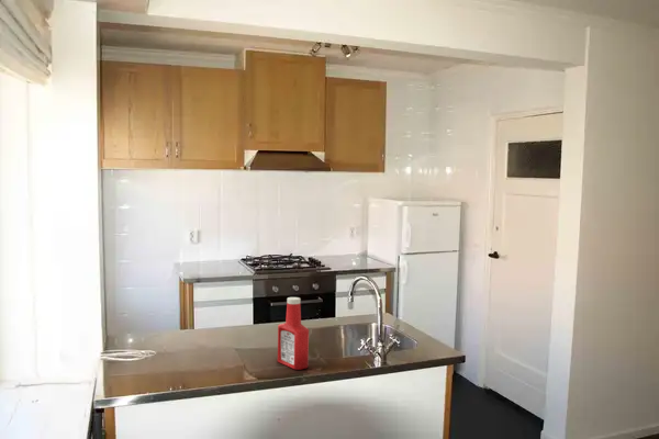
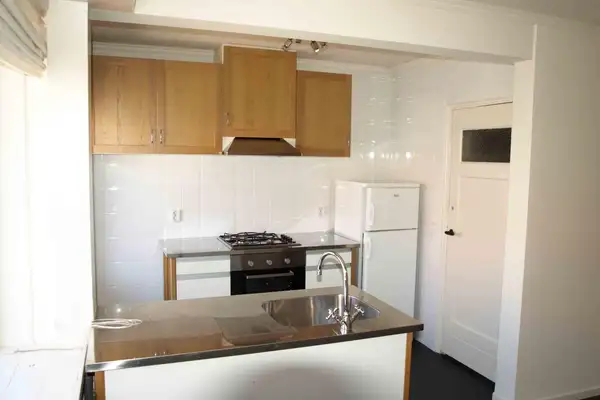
- soap bottle [277,296,310,371]
